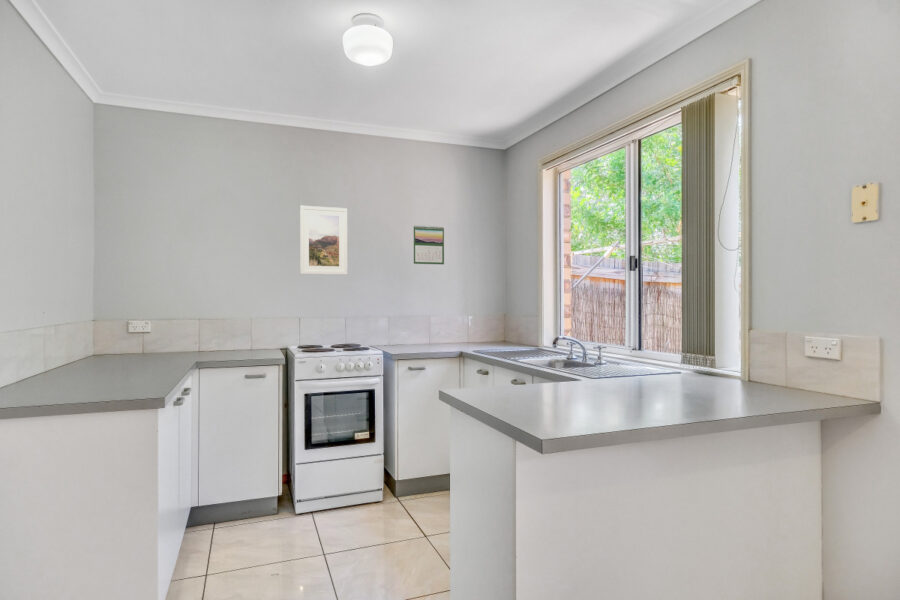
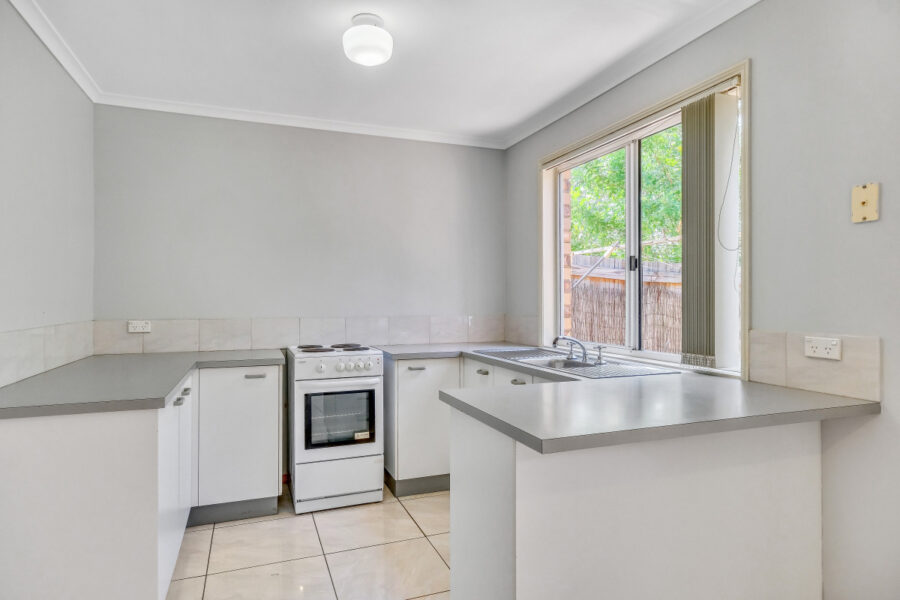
- calendar [413,225,445,265]
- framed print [299,205,348,276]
